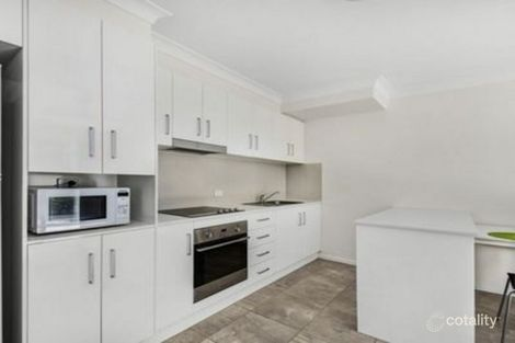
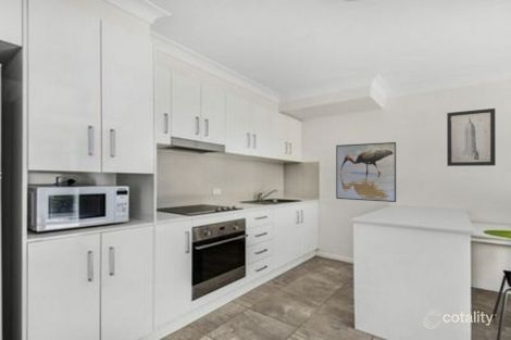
+ wall art [446,108,497,167]
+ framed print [335,141,397,203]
